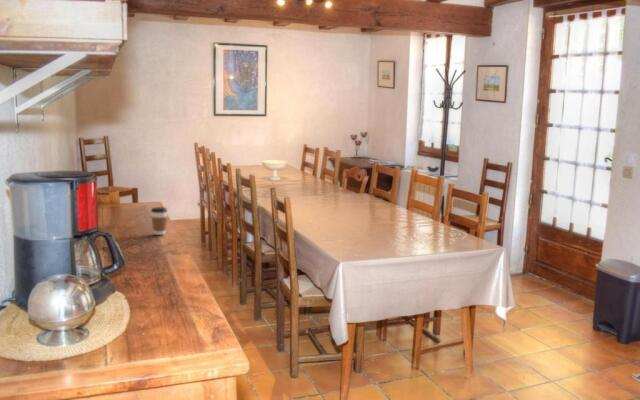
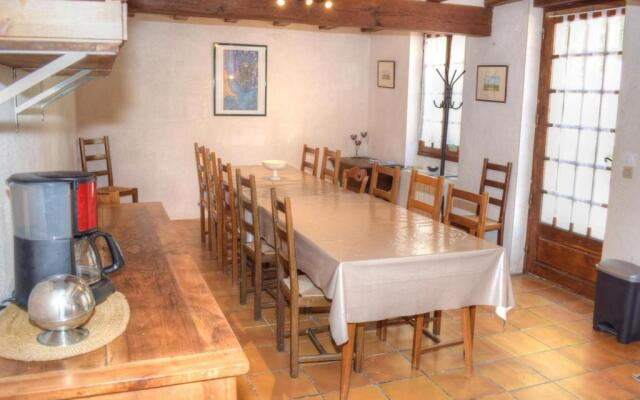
- coffee cup [150,206,169,236]
